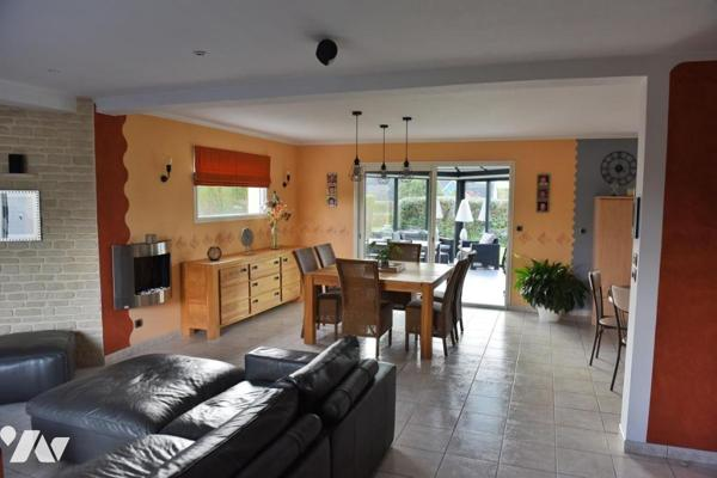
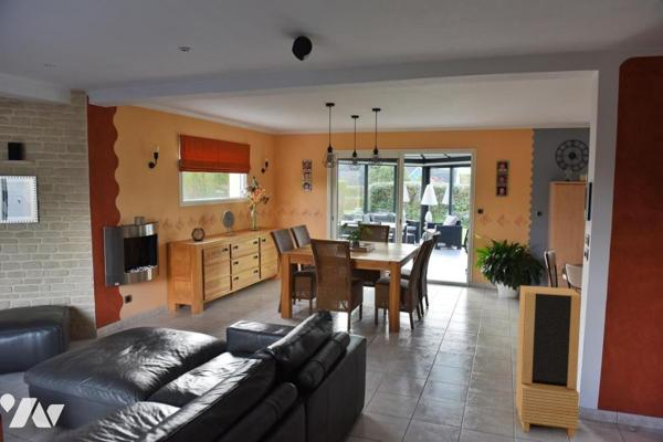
+ storage cabinet [515,285,582,439]
